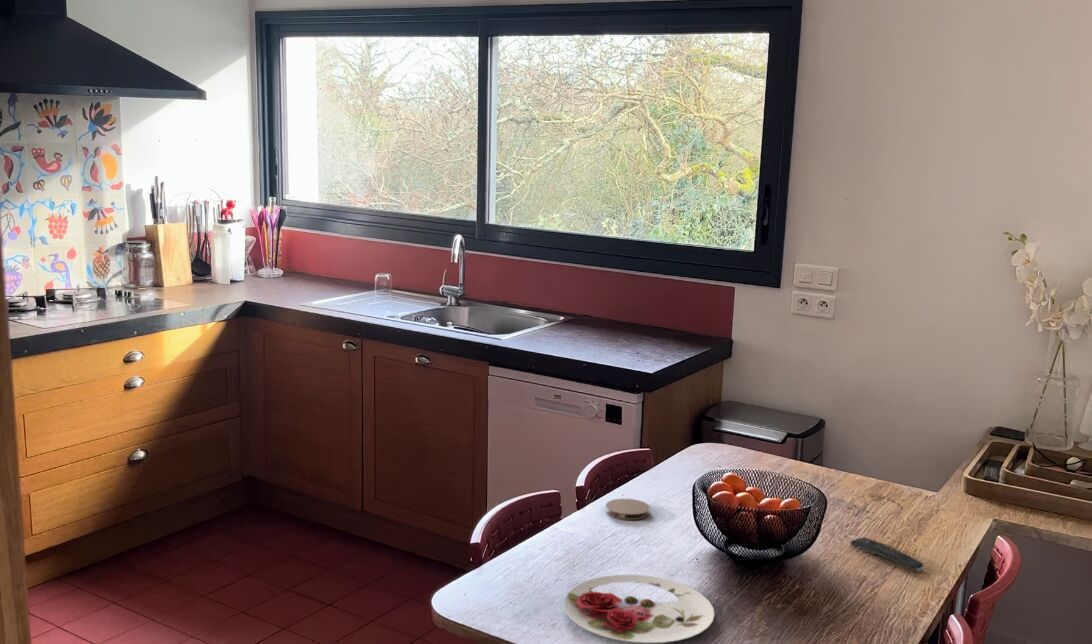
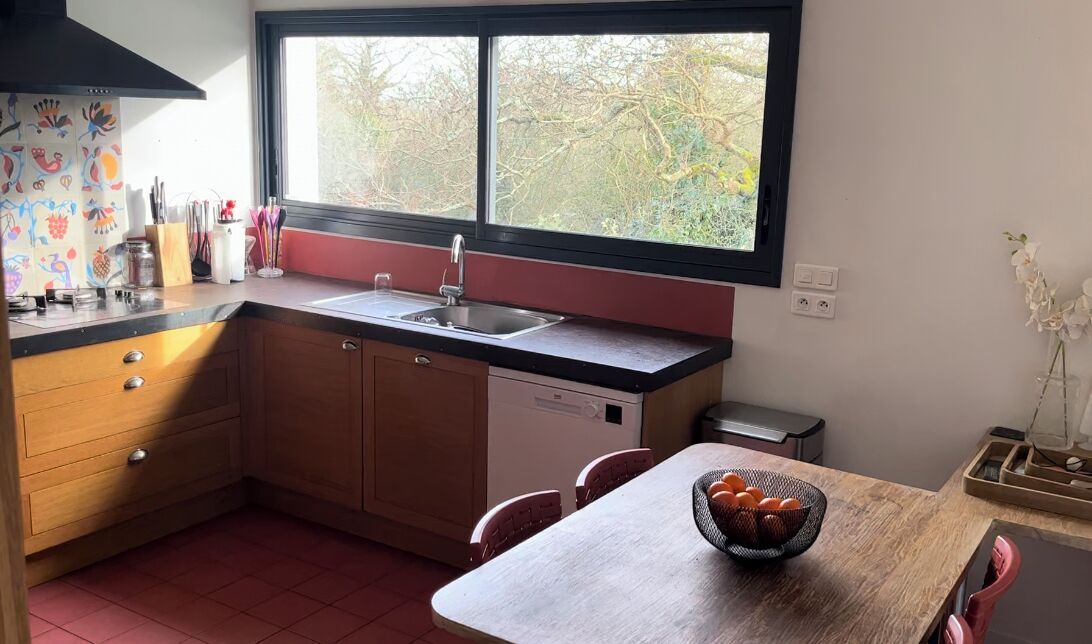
- coaster [605,498,651,521]
- plate [563,574,715,644]
- remote control [850,536,926,573]
